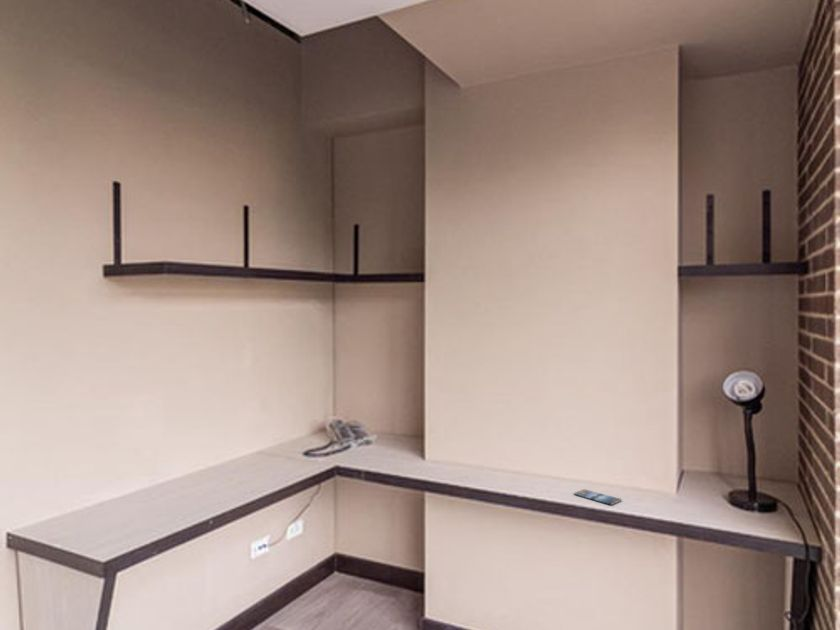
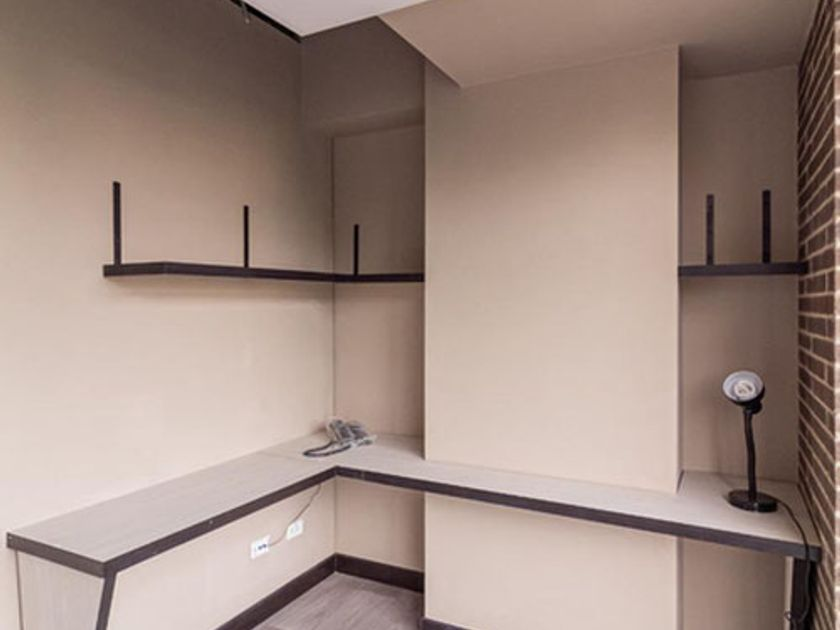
- smartphone [573,488,623,506]
